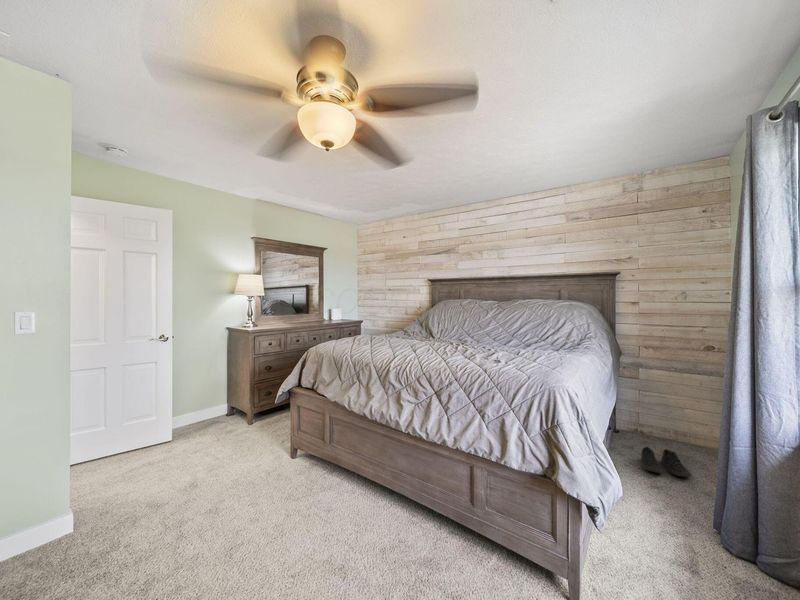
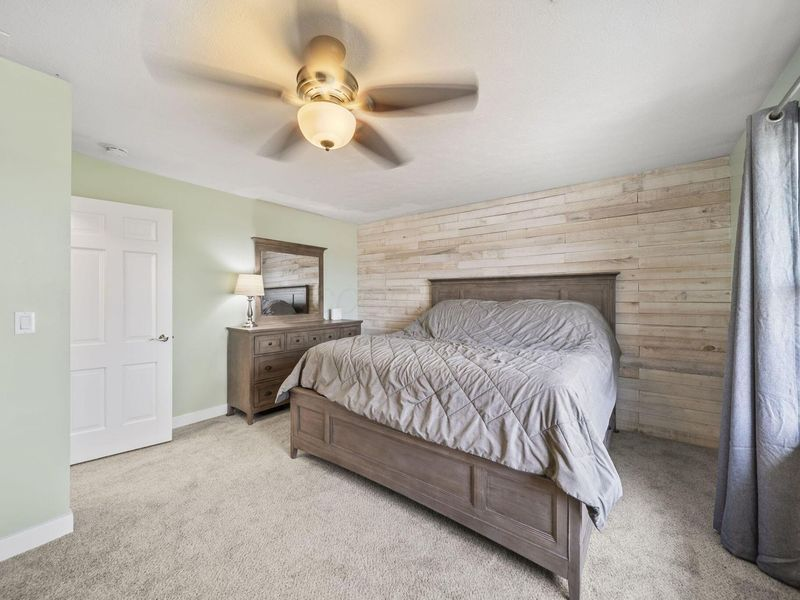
- shoe [640,446,692,478]
